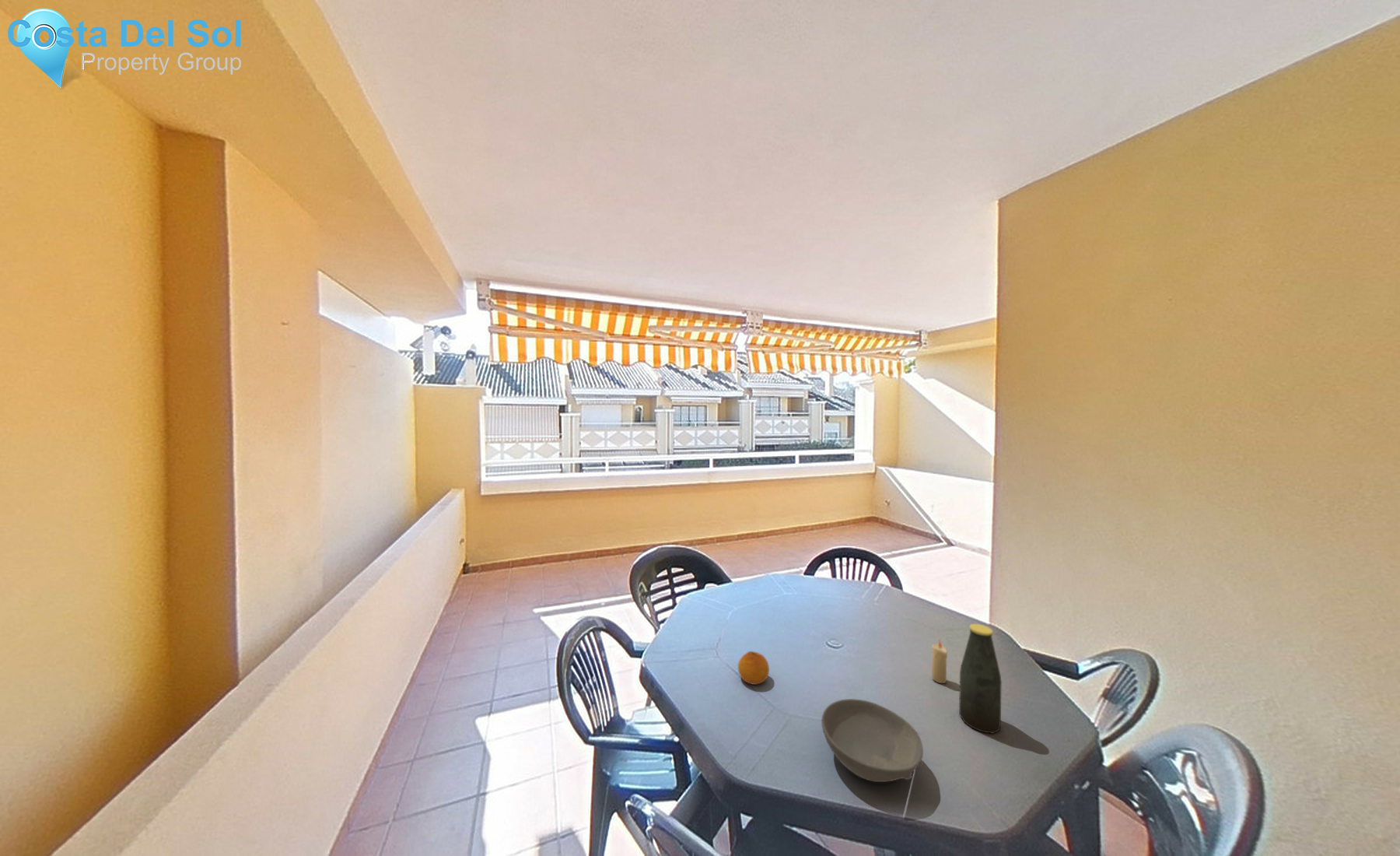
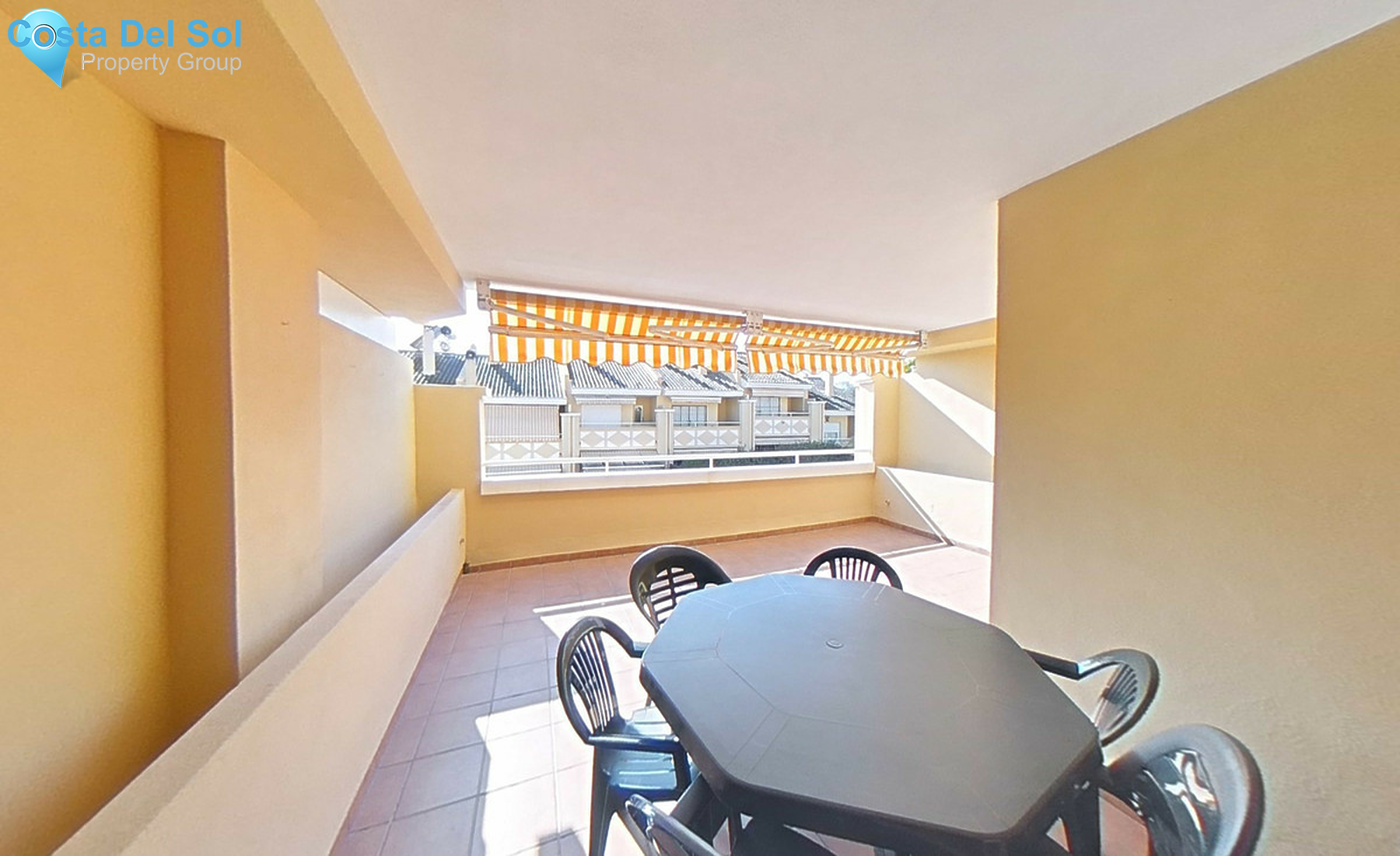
- bowl [821,698,924,783]
- candle [931,639,948,684]
- fruit [737,651,770,686]
- bottle [958,623,1003,735]
